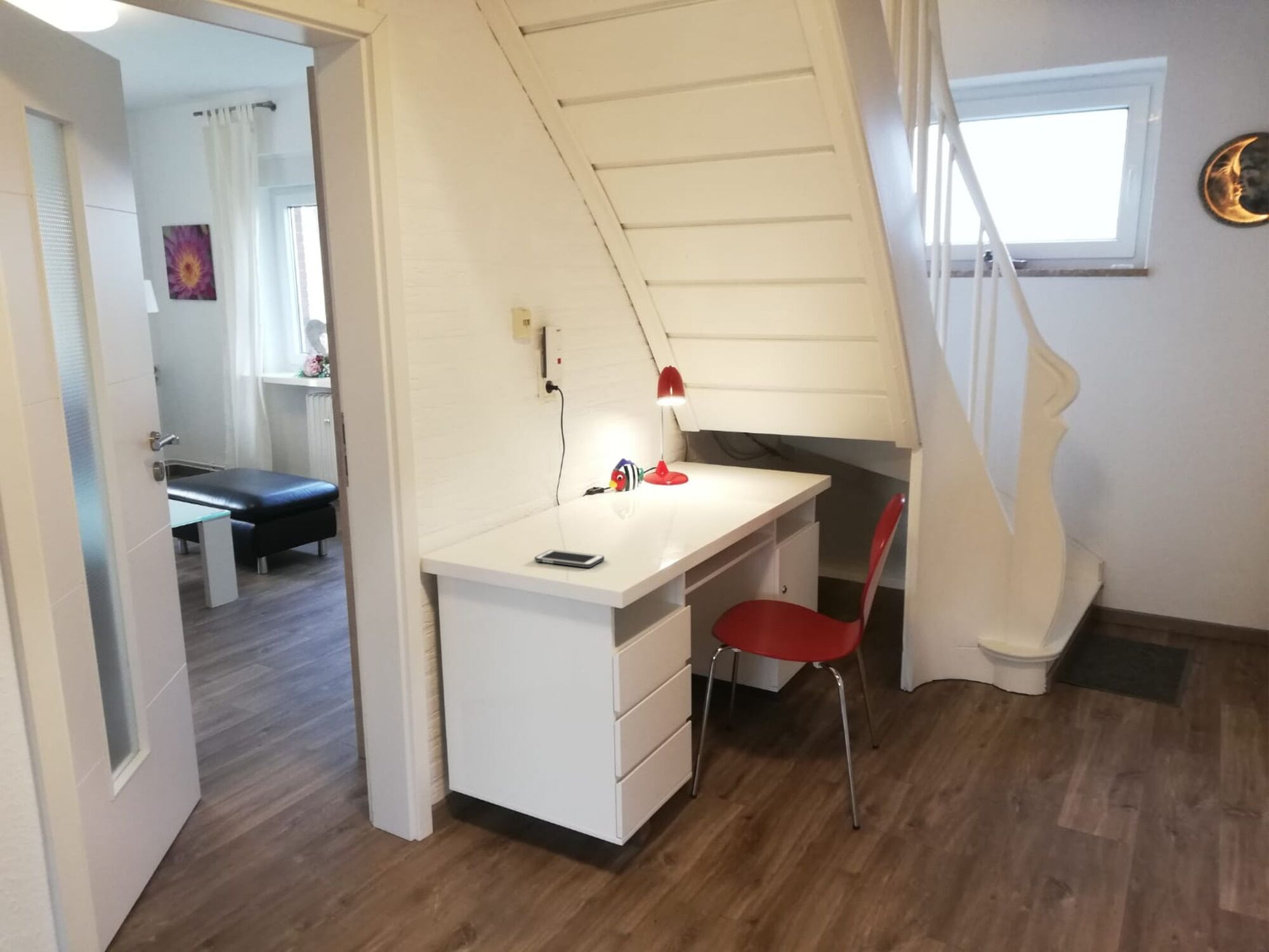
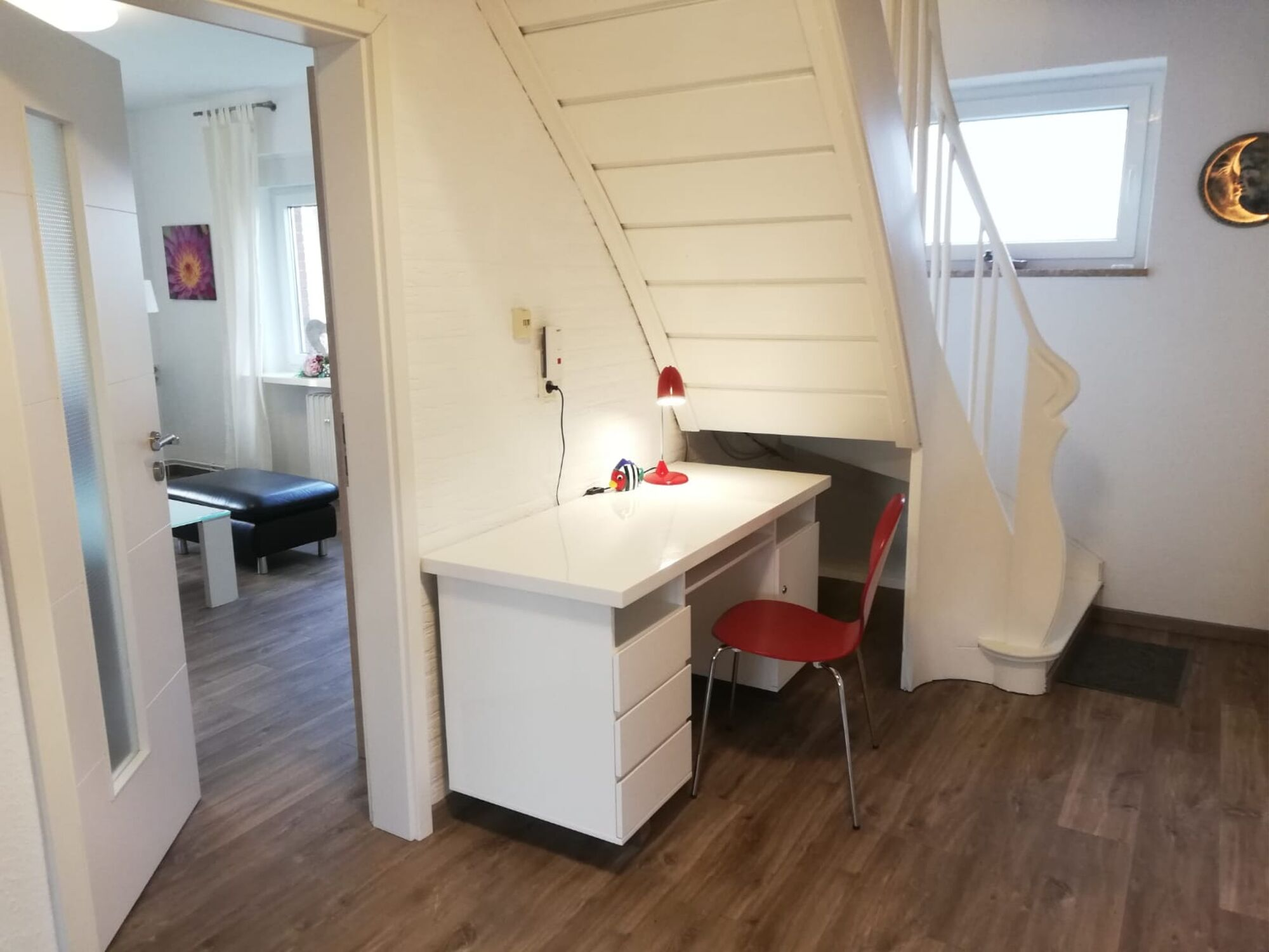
- cell phone [534,549,605,568]
